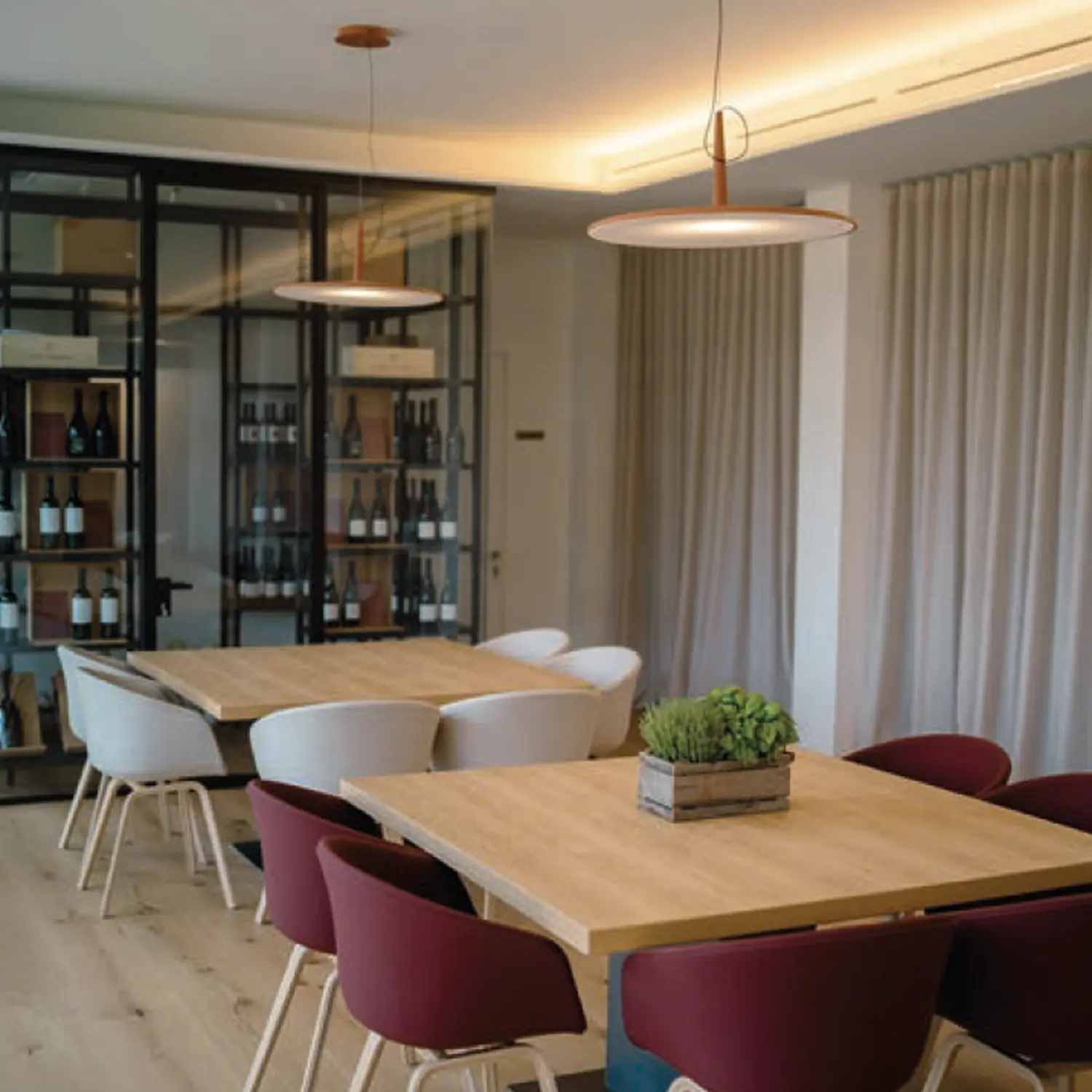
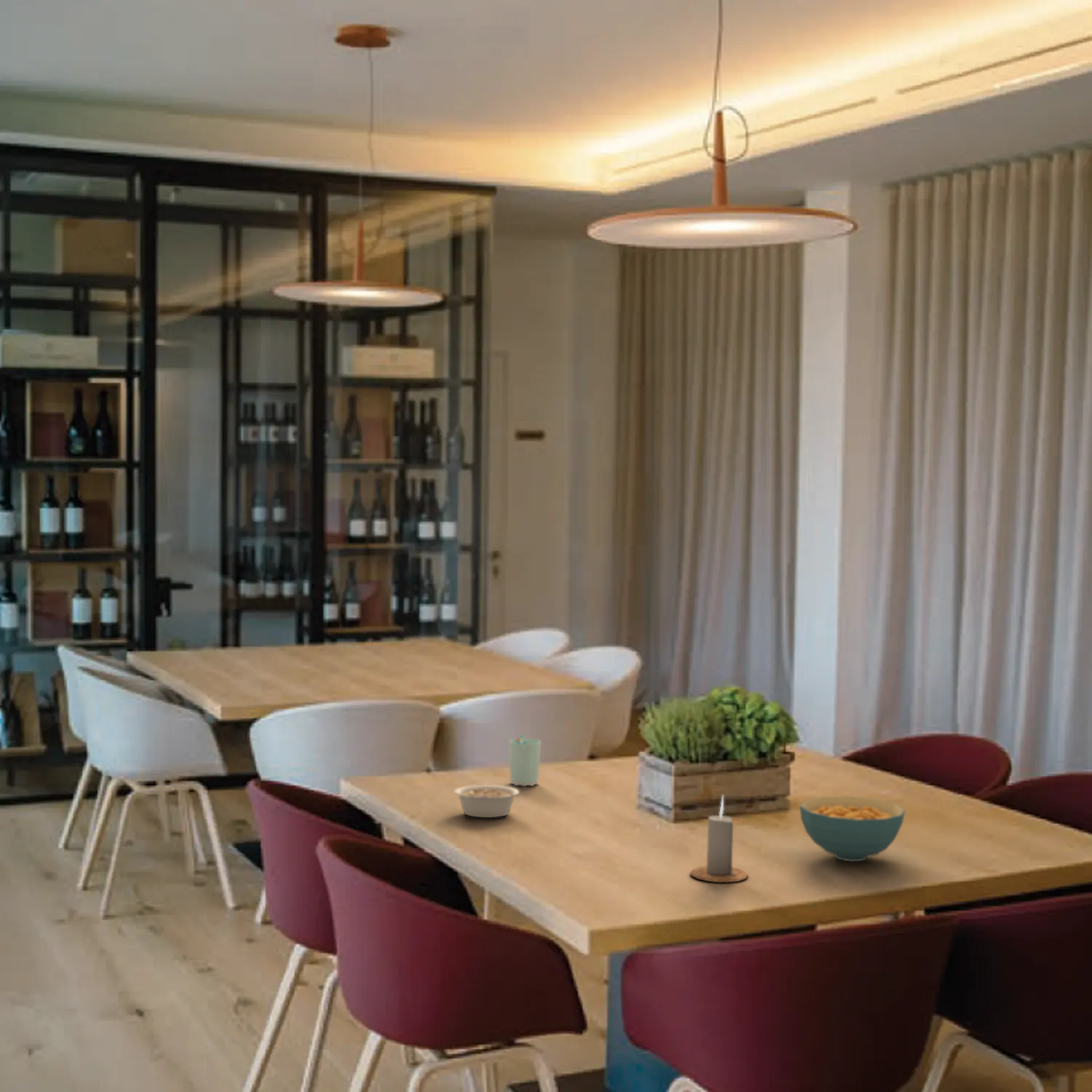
+ cereal bowl [799,796,906,862]
+ cup [509,734,542,787]
+ candle [689,794,748,883]
+ legume [453,784,526,818]
